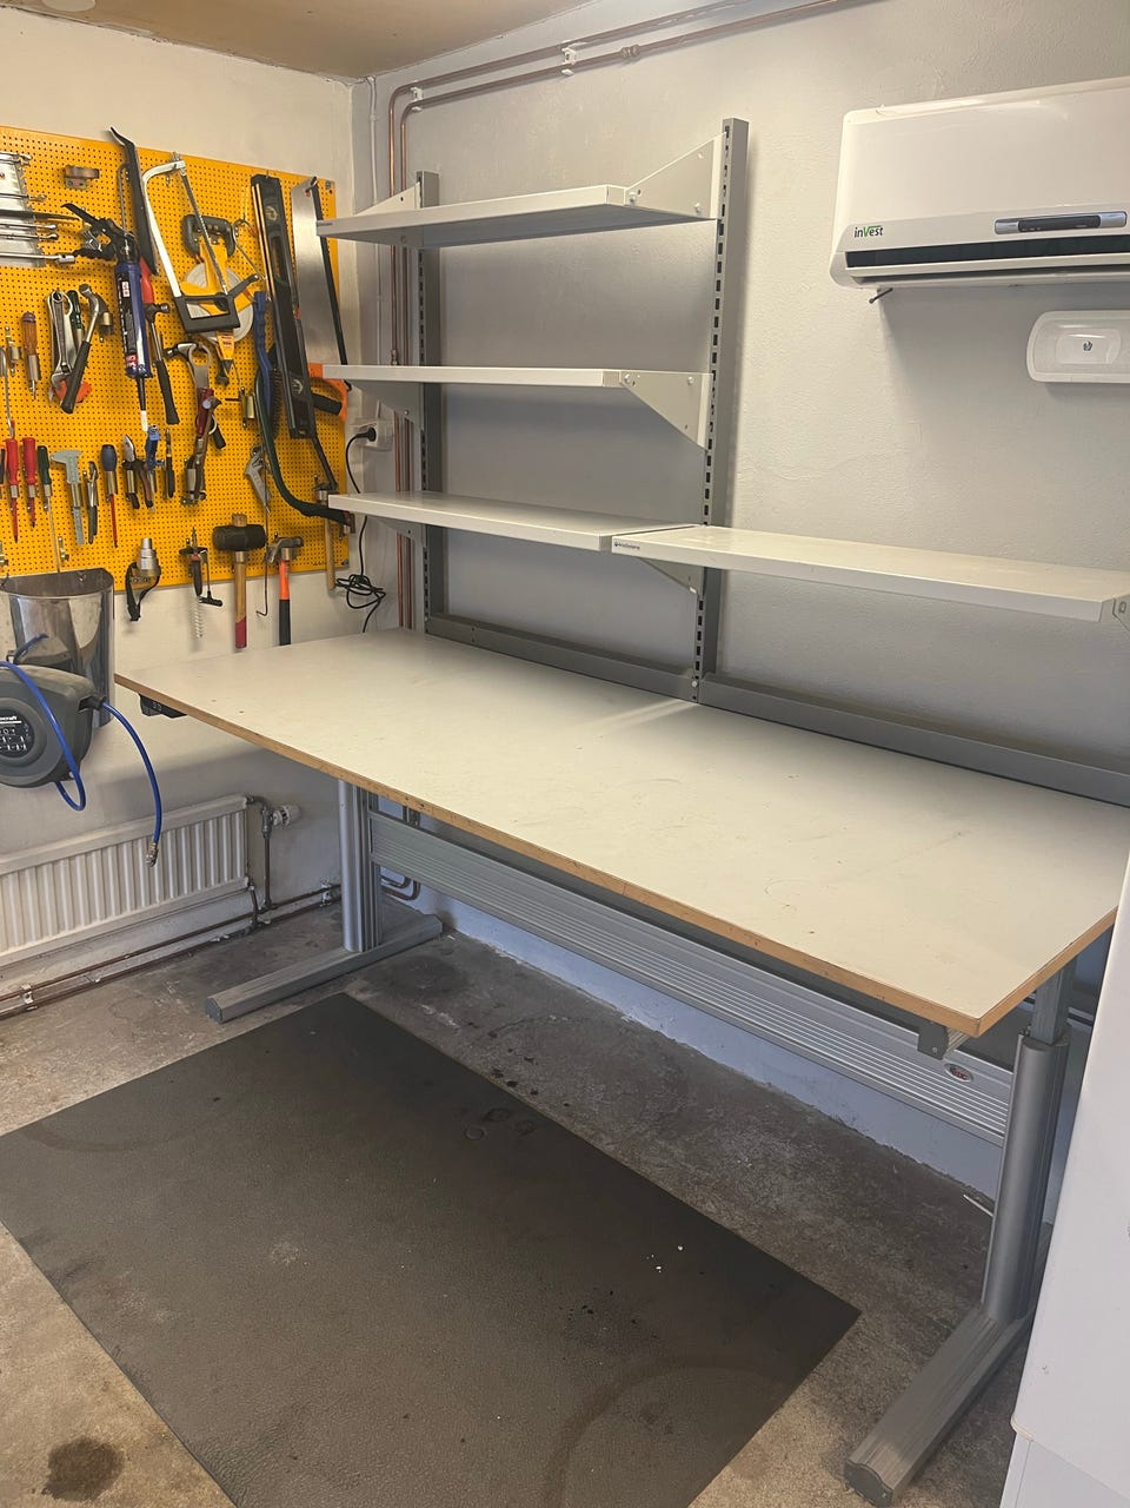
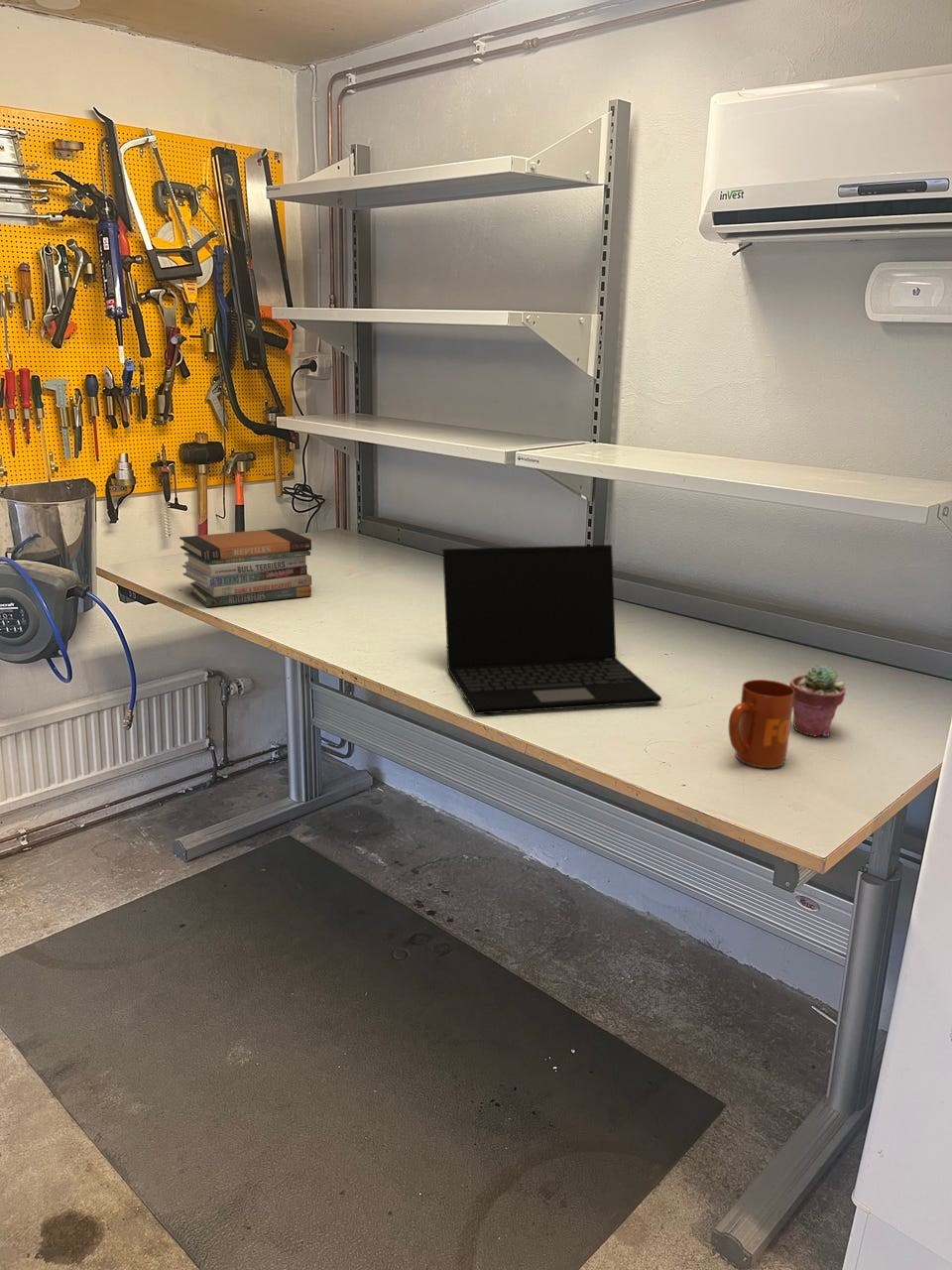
+ potted succulent [788,664,847,737]
+ laptop [441,544,662,715]
+ book stack [179,527,312,608]
+ mug [728,679,794,769]
